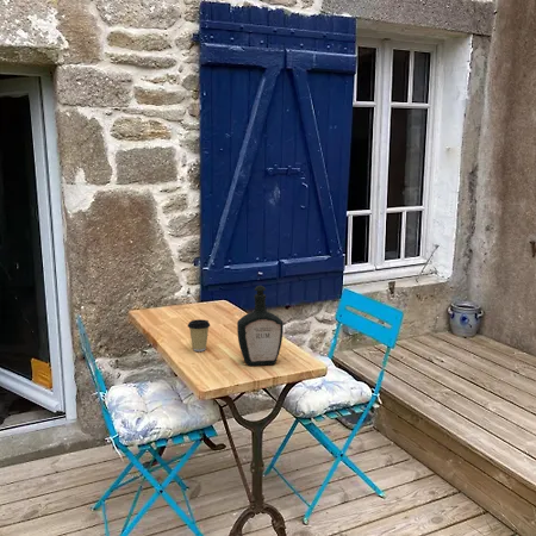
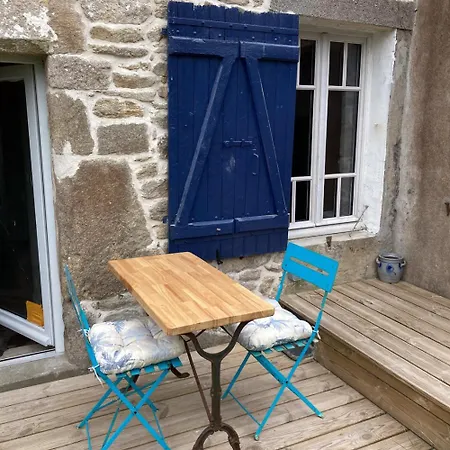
- bottle [236,285,285,367]
- coffee cup [187,318,211,353]
